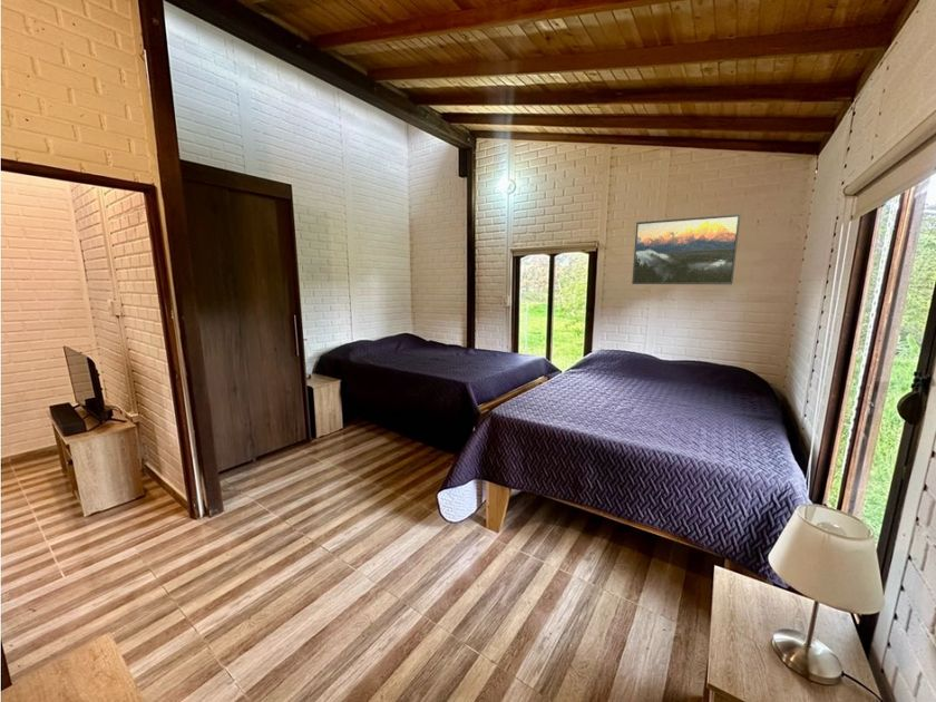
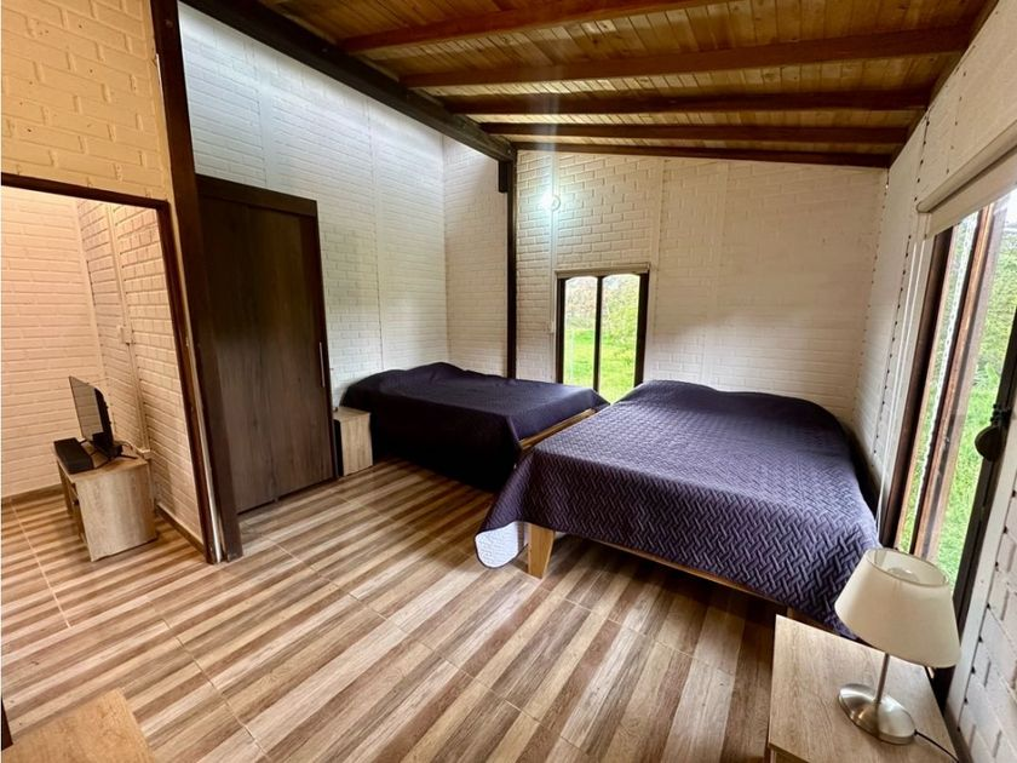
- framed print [631,213,742,285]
